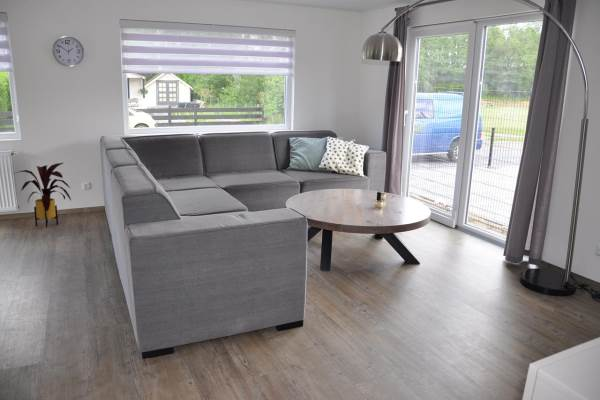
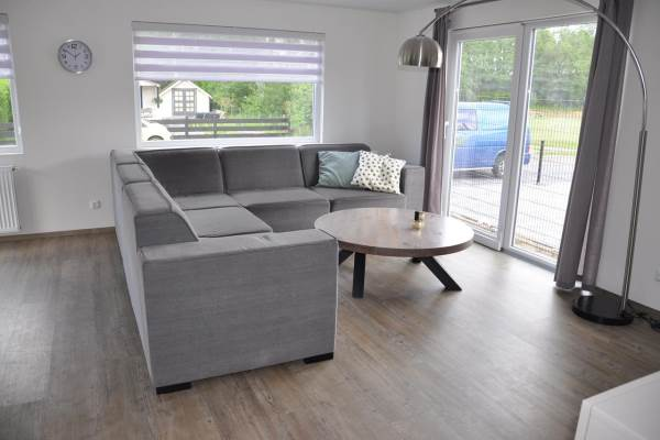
- house plant [12,162,72,229]
